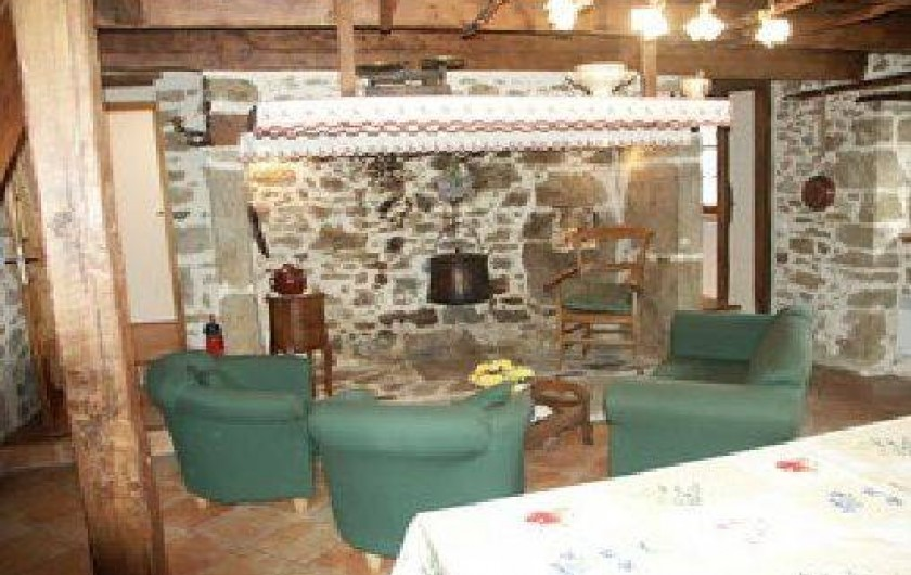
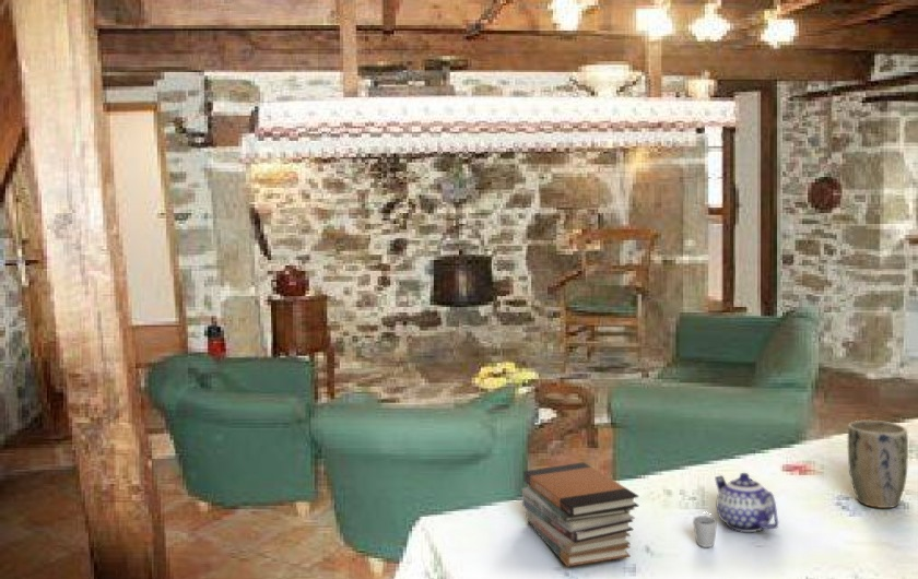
+ teapot [714,472,779,533]
+ plant pot [847,420,909,509]
+ cup [692,515,718,548]
+ book stack [521,461,640,567]
